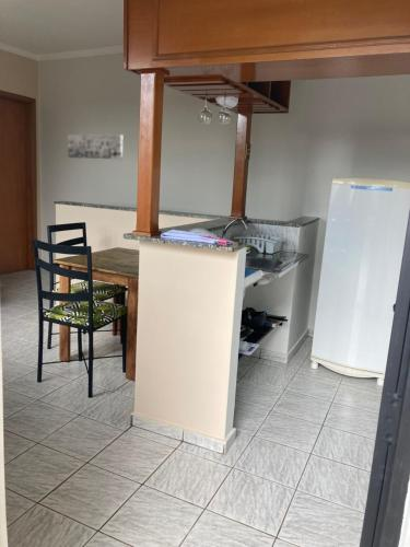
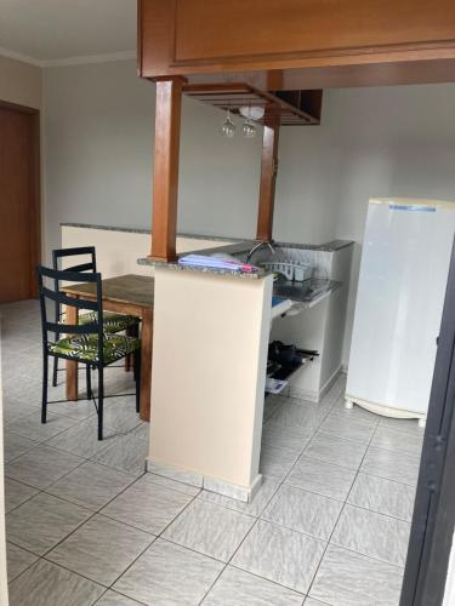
- wall art [67,133,124,161]
